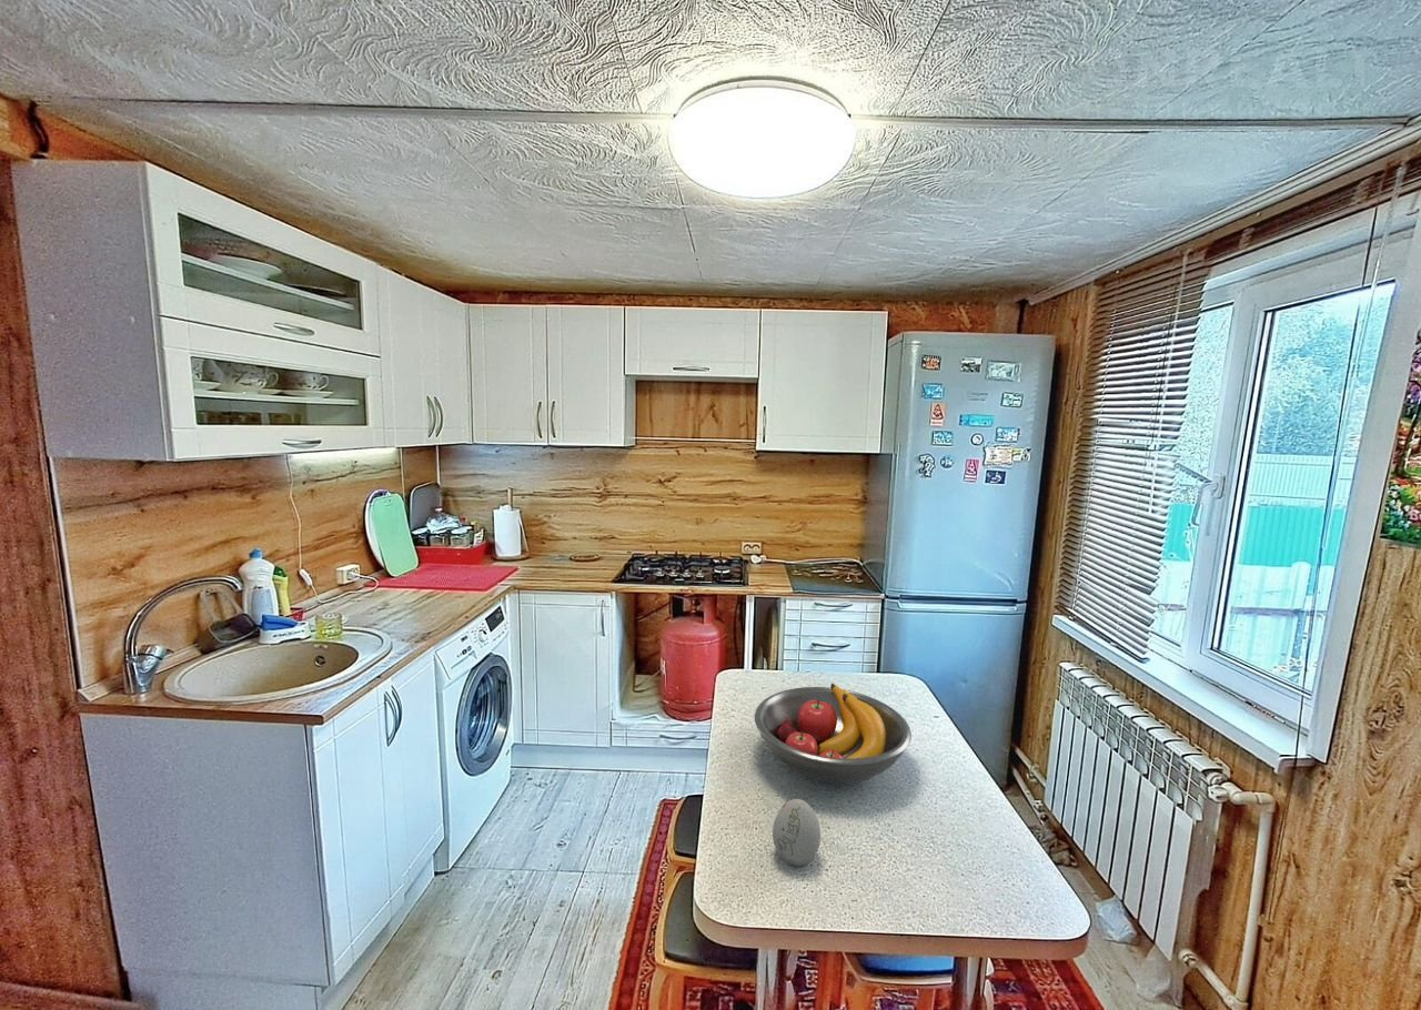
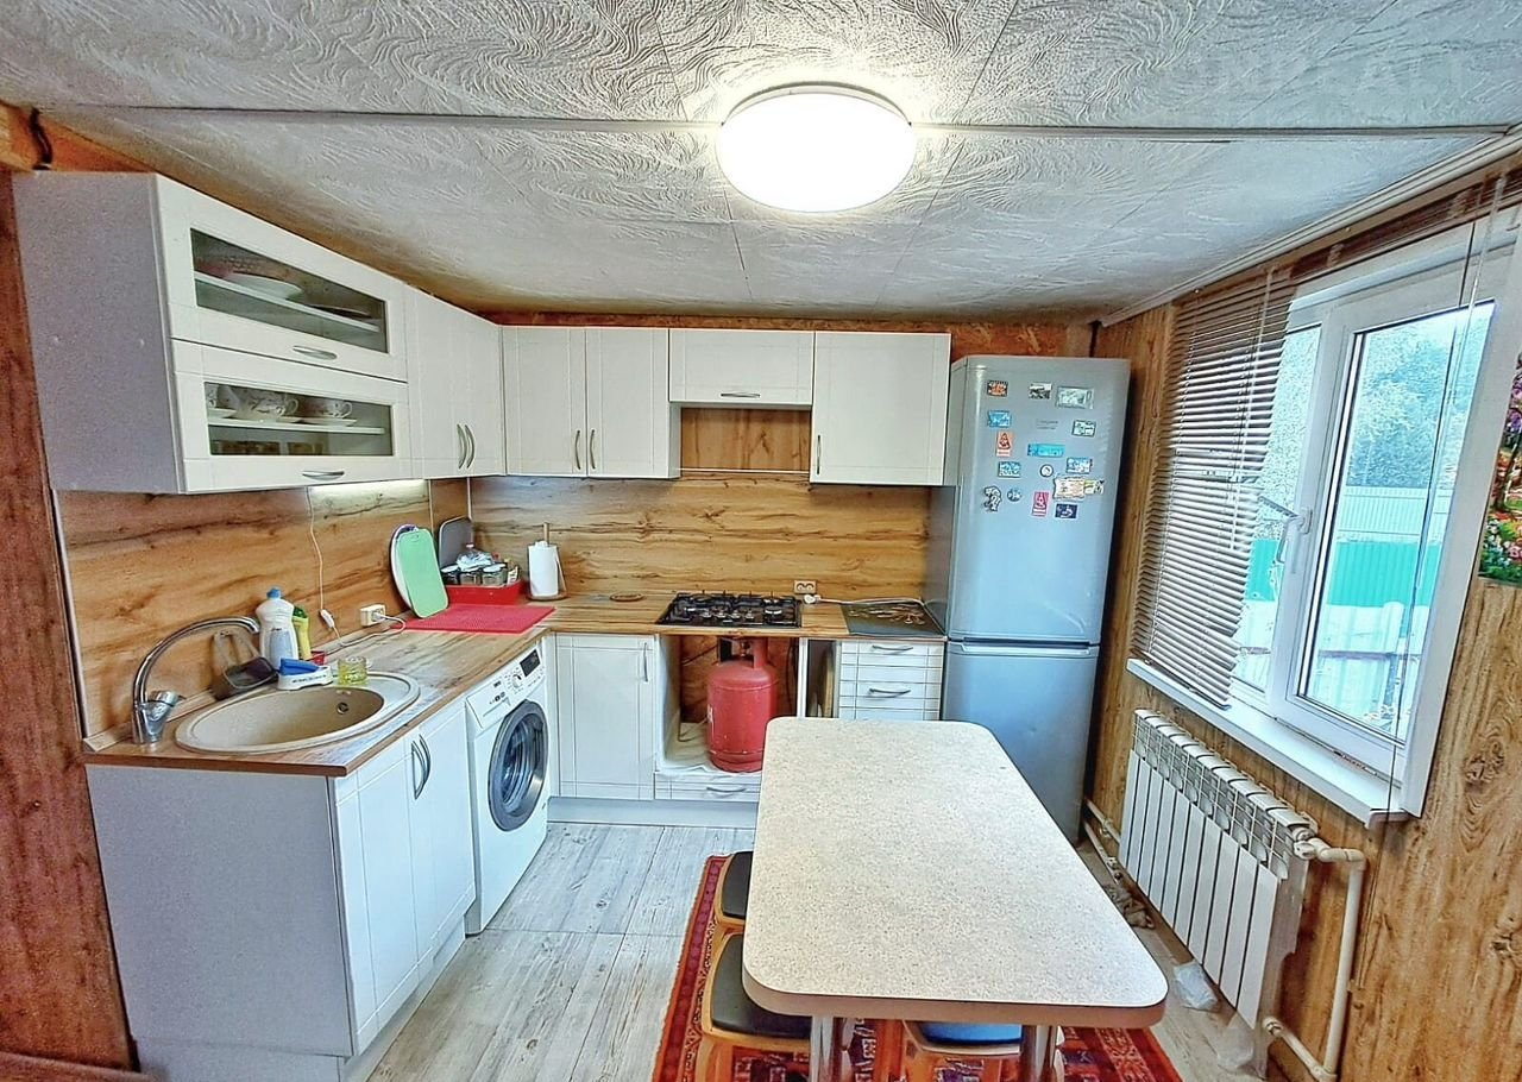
- decorative egg [772,798,822,867]
- fruit bowl [754,683,913,785]
